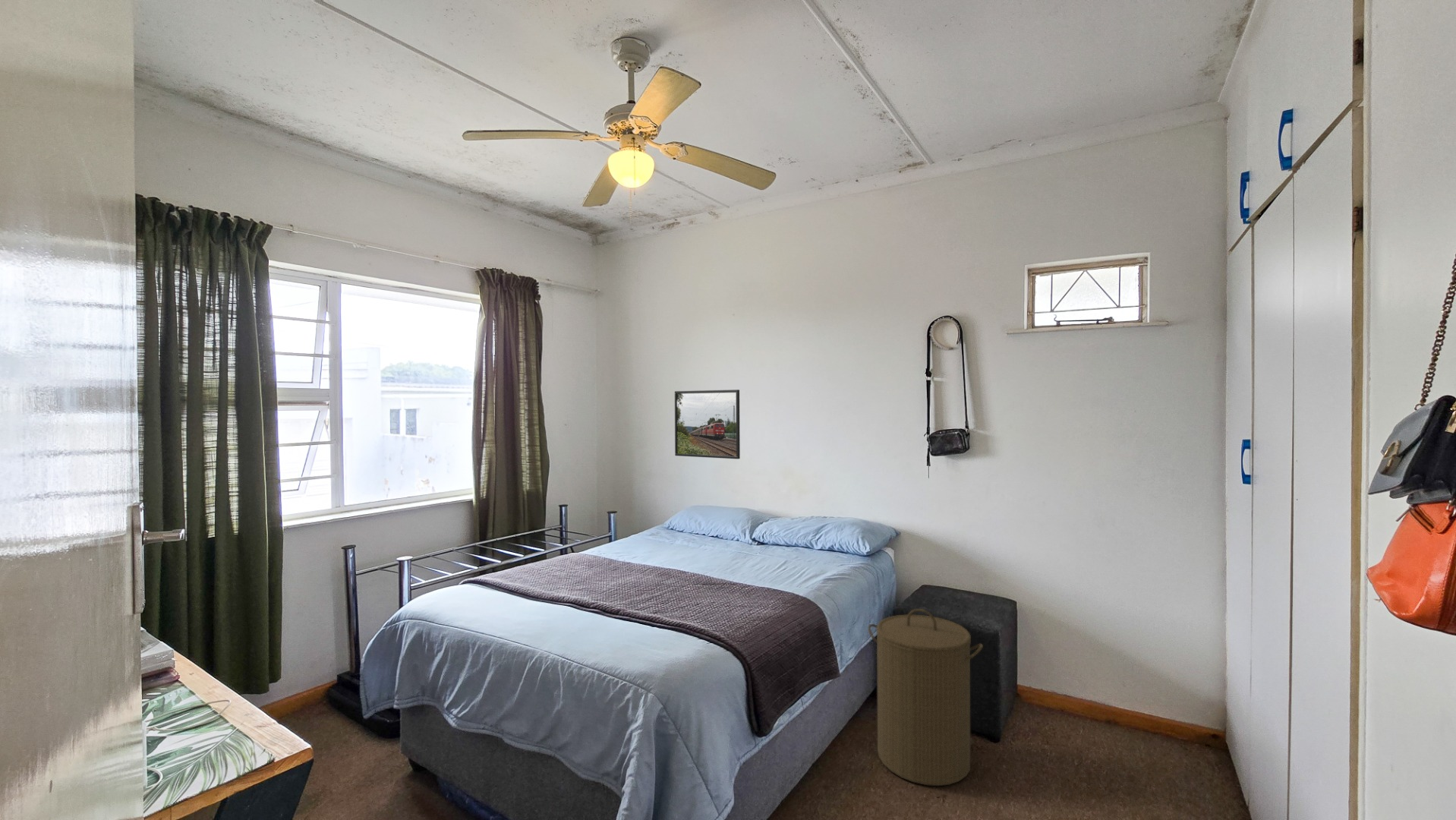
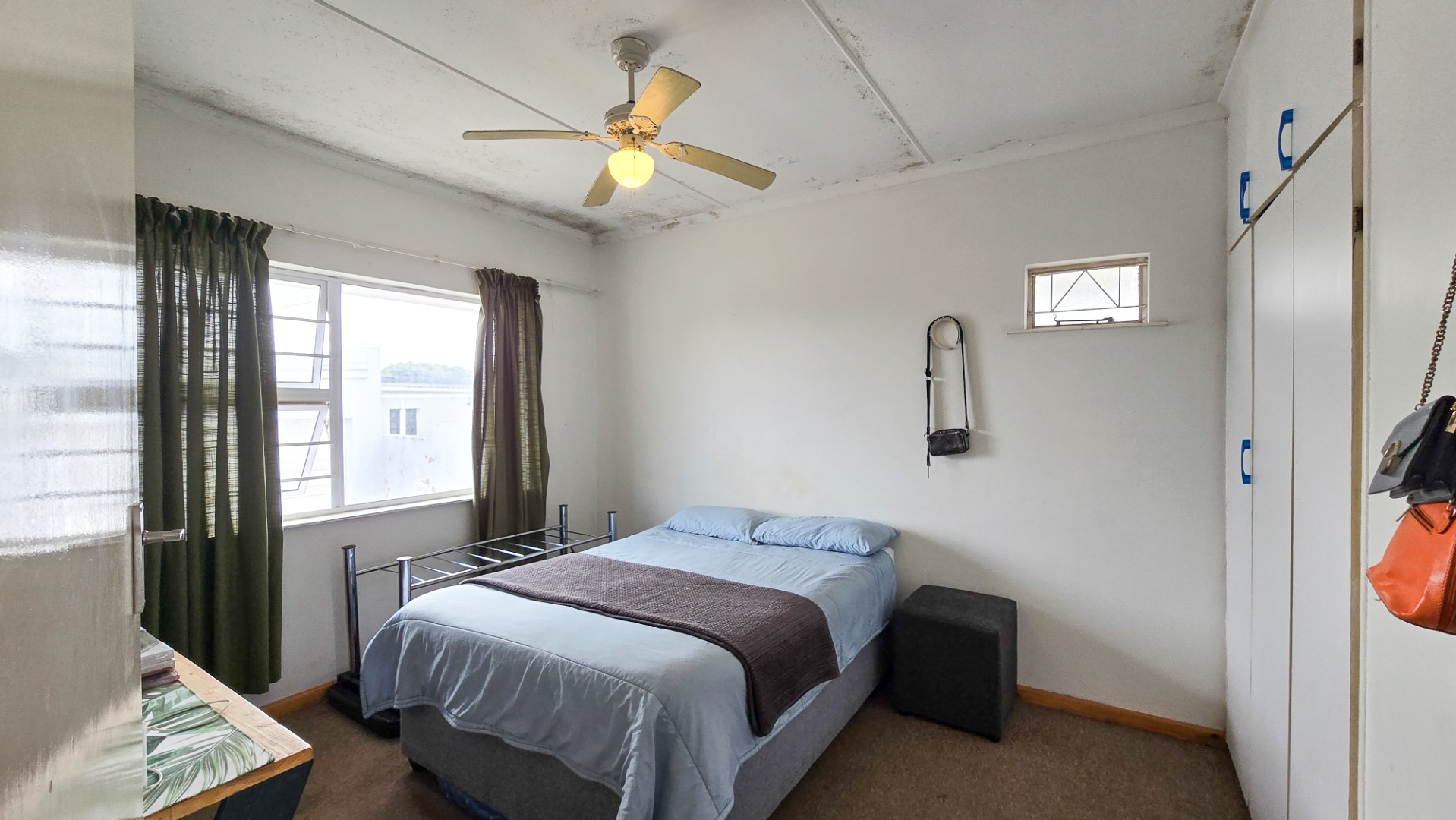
- laundry hamper [868,608,984,787]
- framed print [674,389,741,460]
